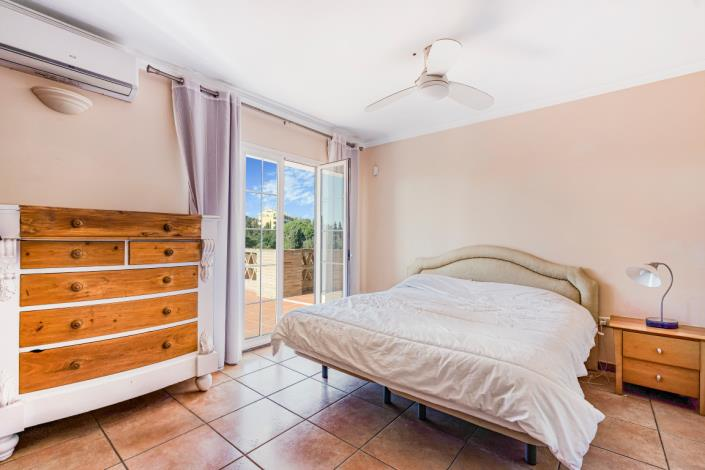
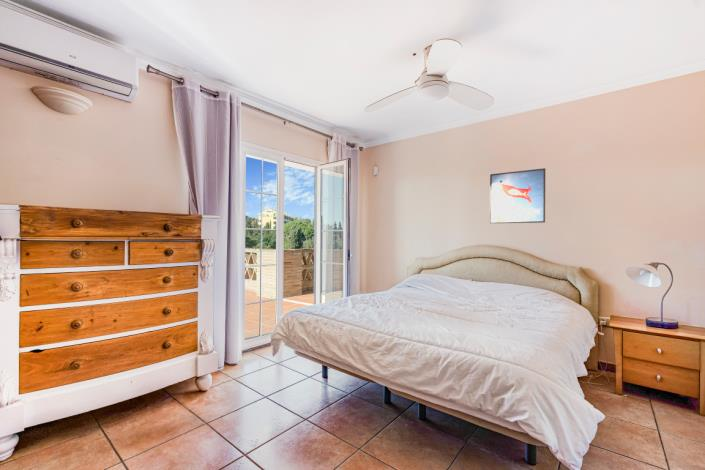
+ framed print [489,167,547,224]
